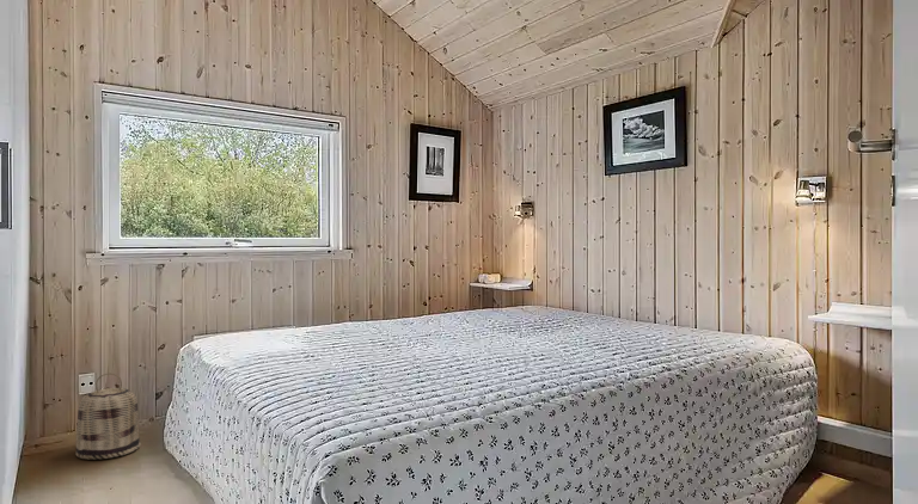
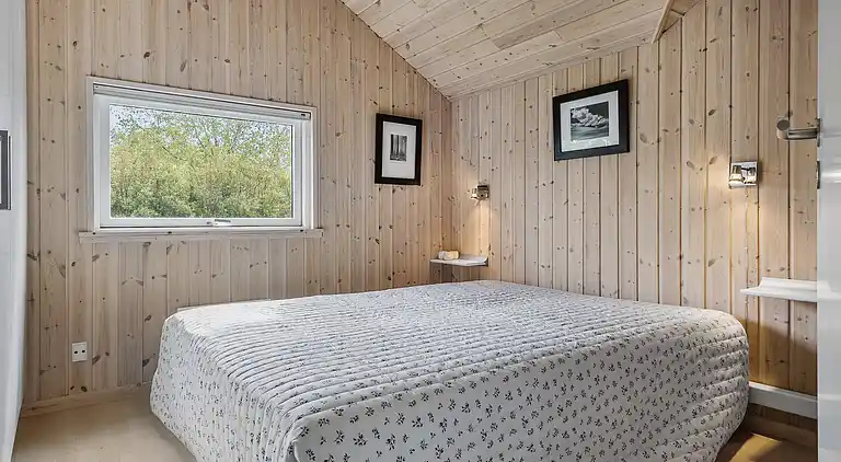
- basket [74,373,142,461]
